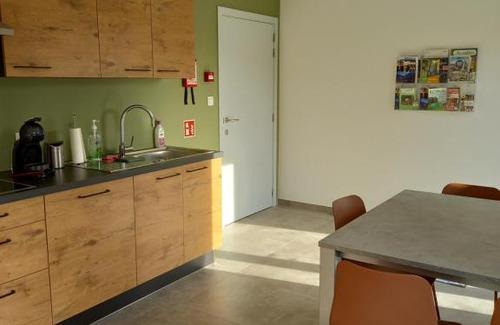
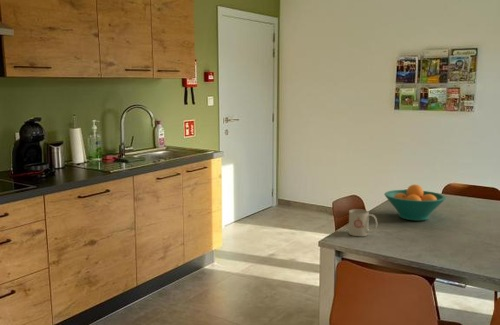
+ mug [348,208,378,237]
+ fruit bowl [383,184,447,222]
